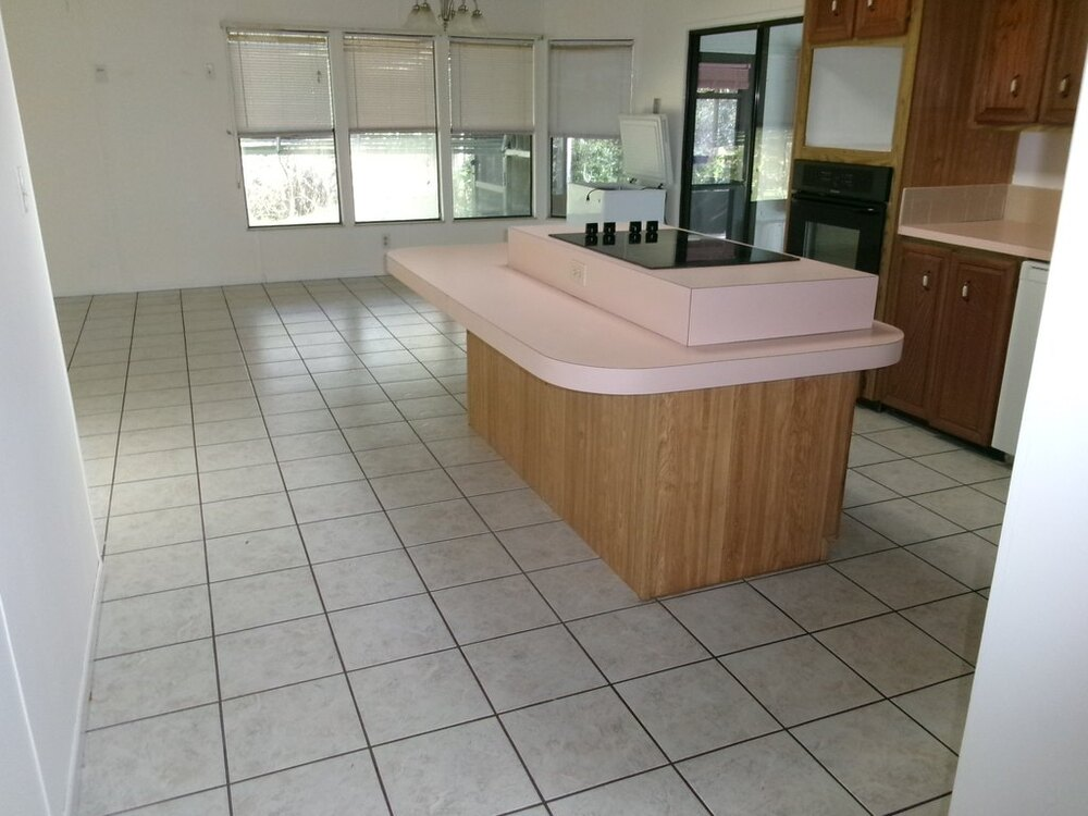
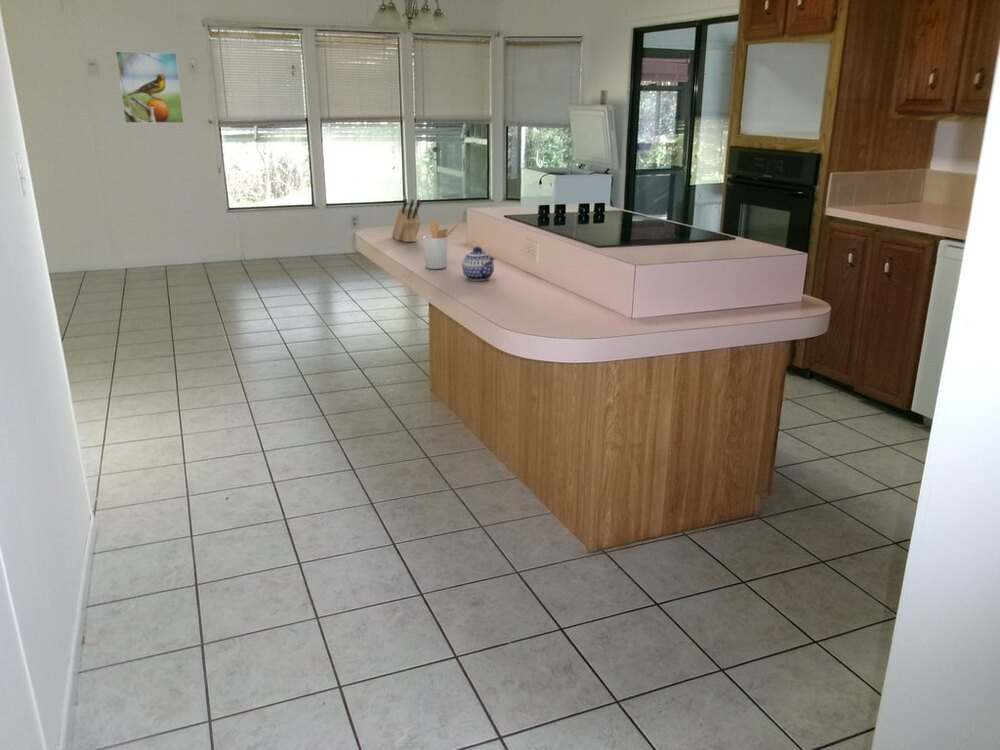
+ teapot [461,246,496,282]
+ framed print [115,50,185,124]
+ utensil holder [422,219,460,270]
+ knife block [391,198,422,243]
